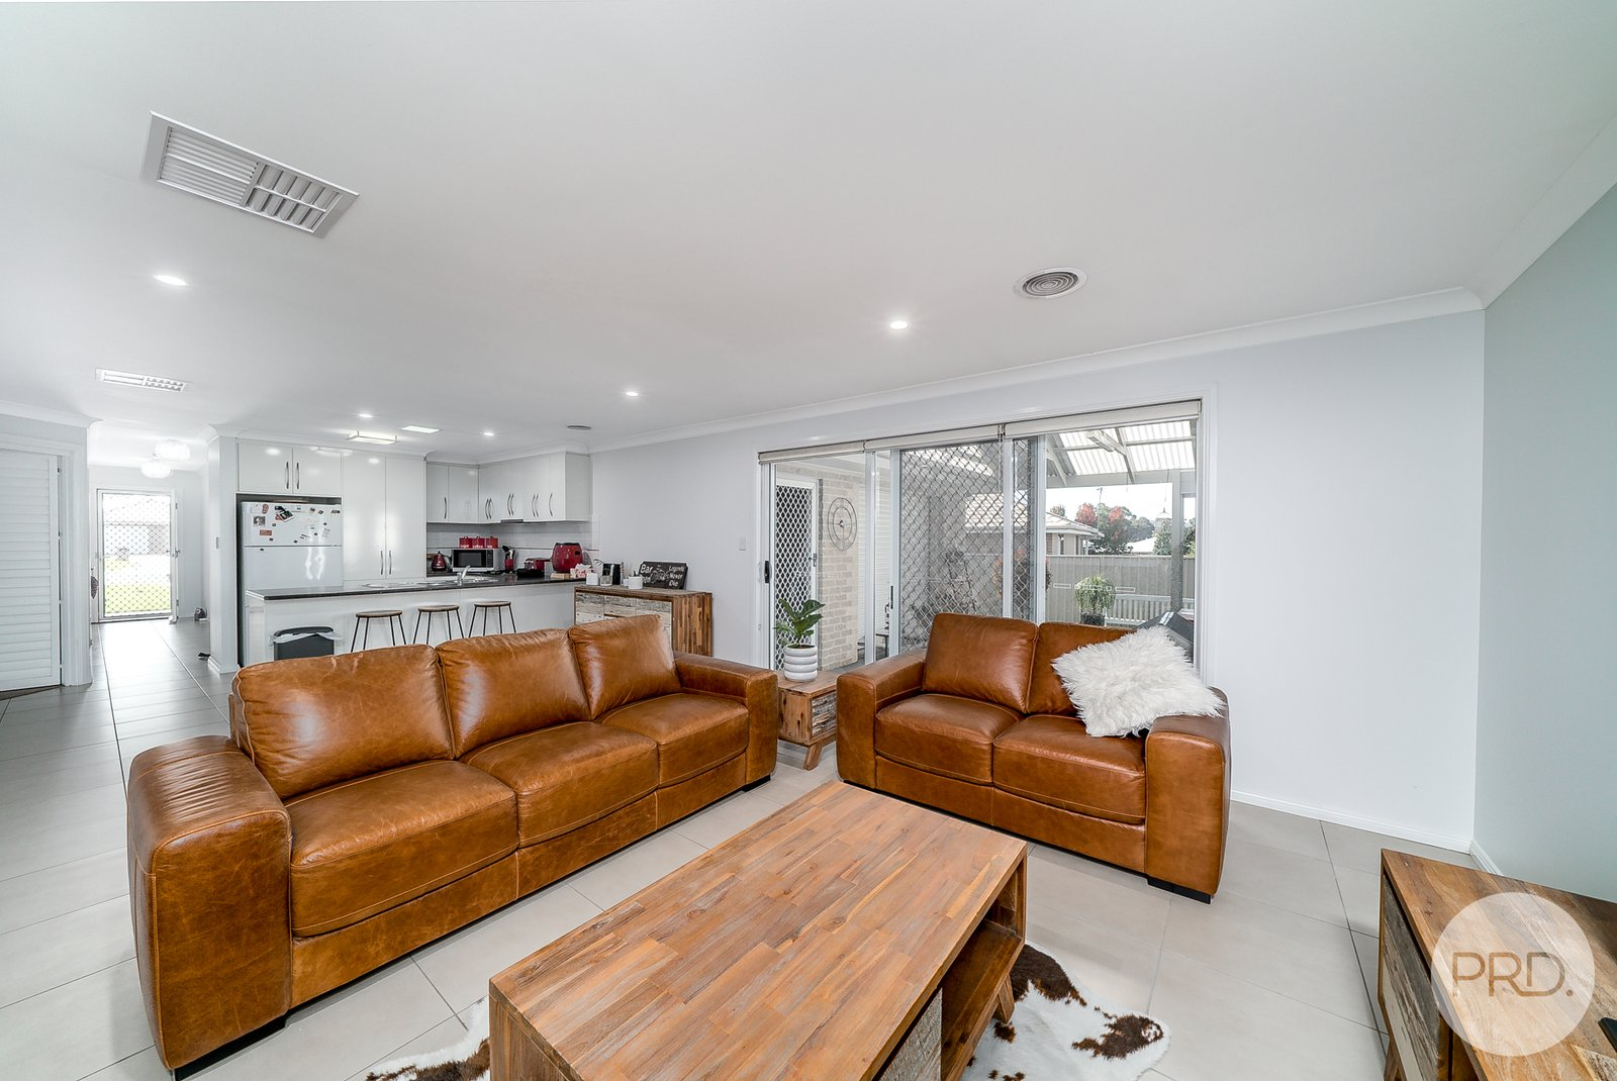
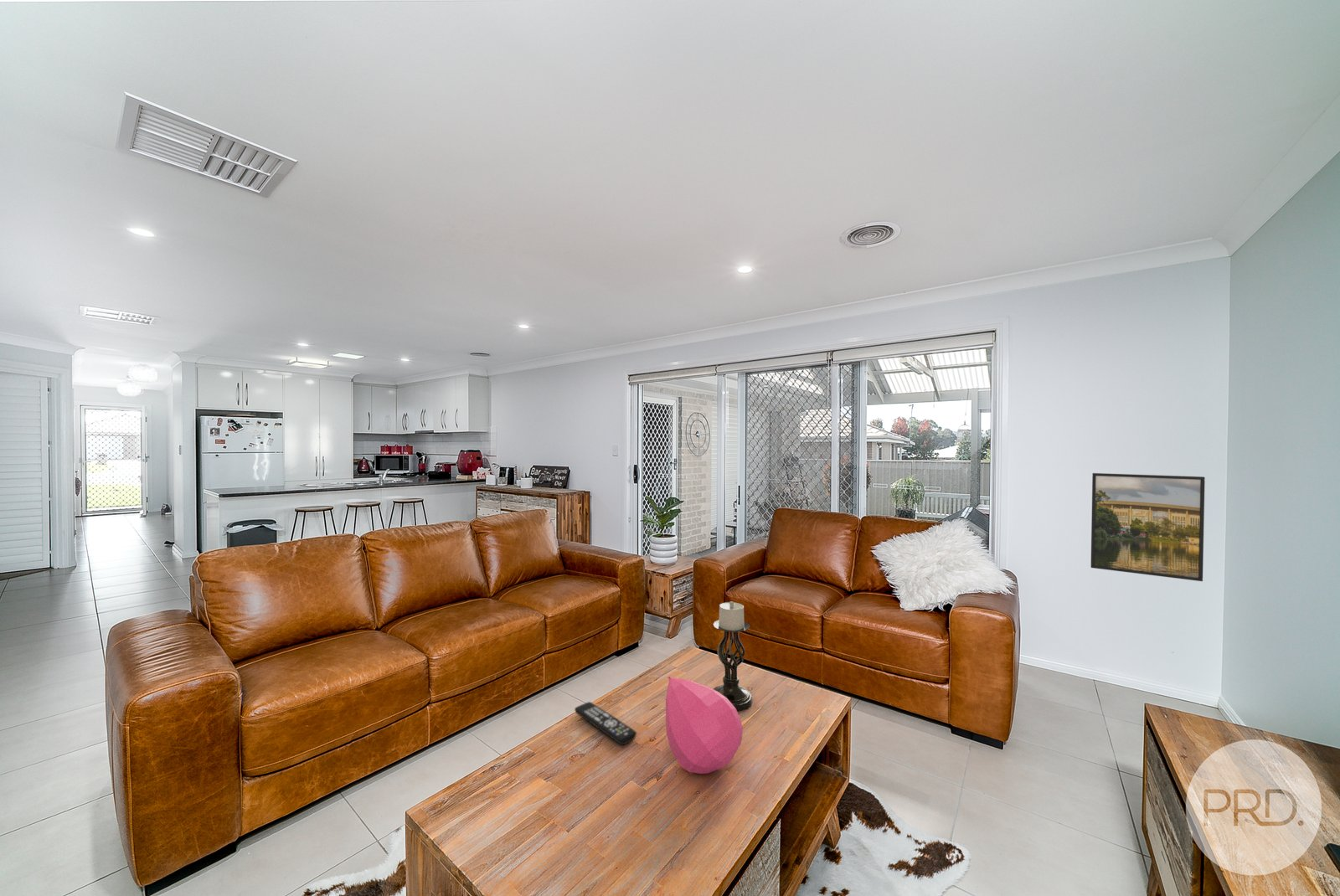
+ remote control [574,701,637,745]
+ decorative ball [665,675,744,775]
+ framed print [1090,472,1206,582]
+ candle holder [713,600,753,712]
